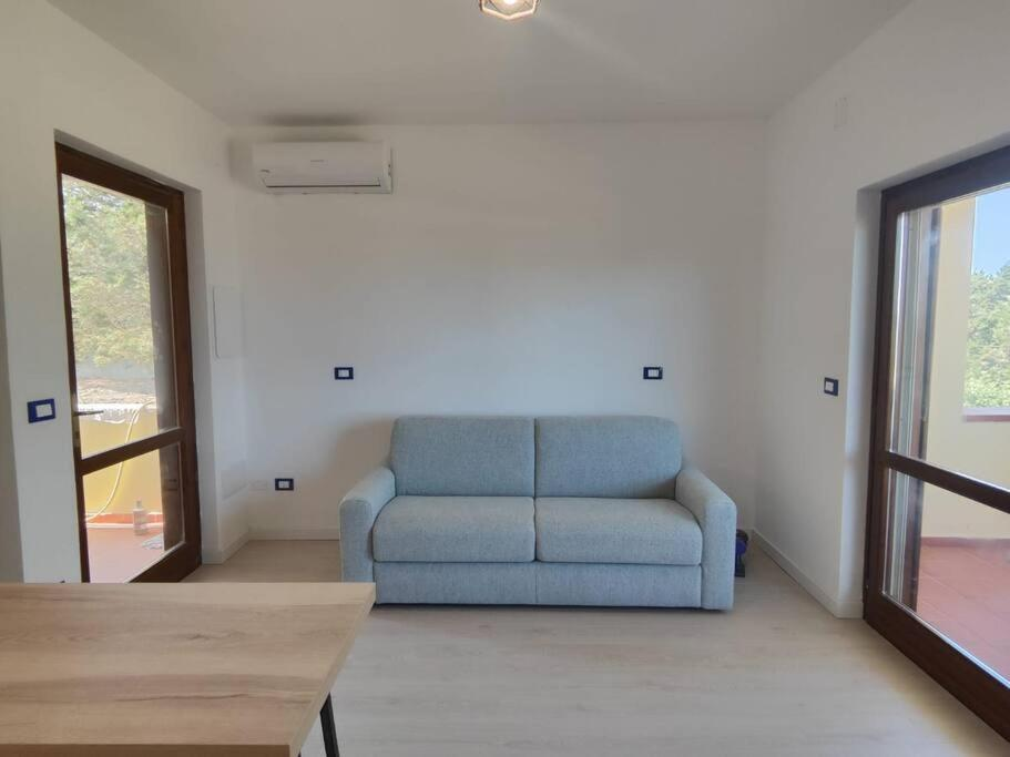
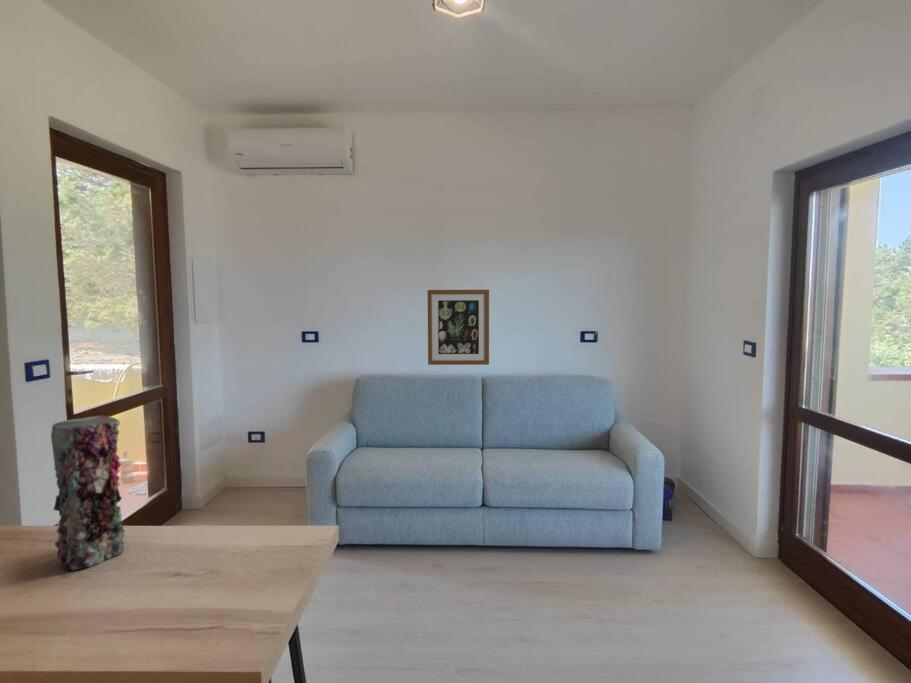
+ vase [50,414,126,572]
+ wall art [427,289,490,366]
